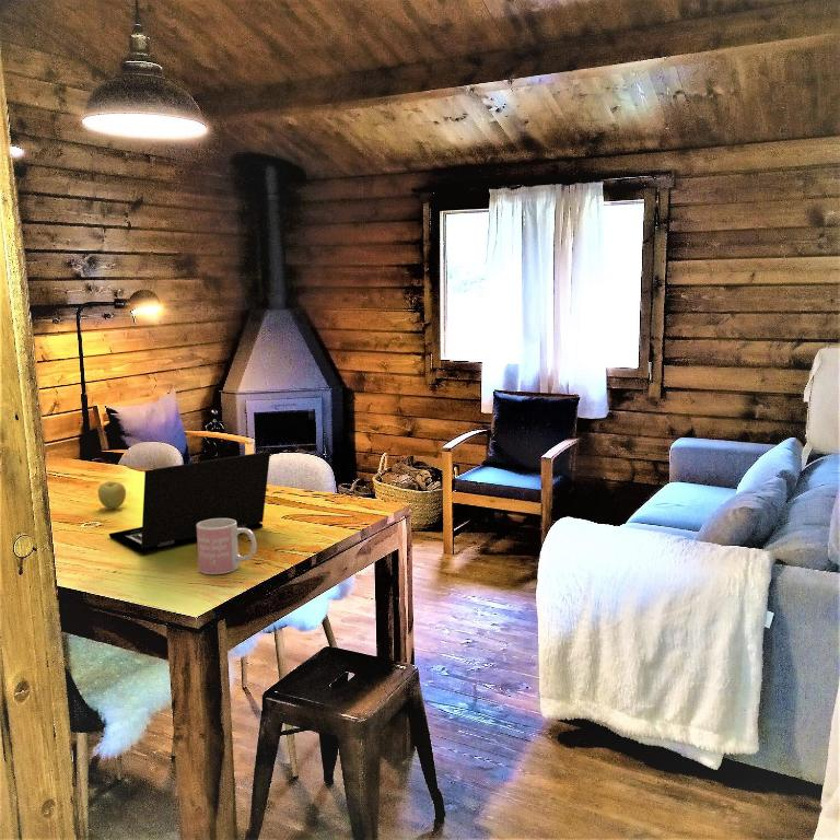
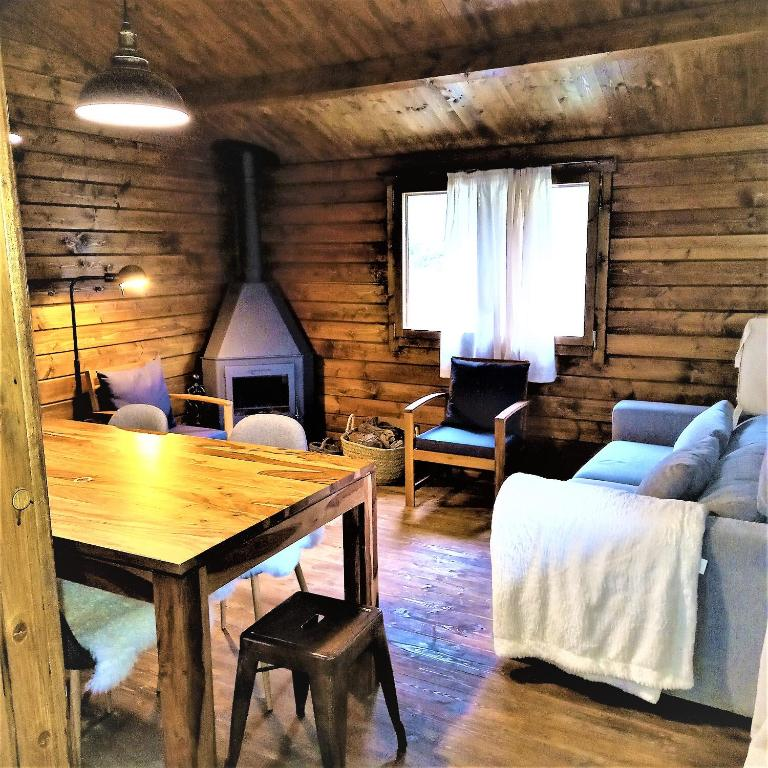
- apple [97,480,127,510]
- laptop [107,451,271,556]
- mug [196,518,257,575]
